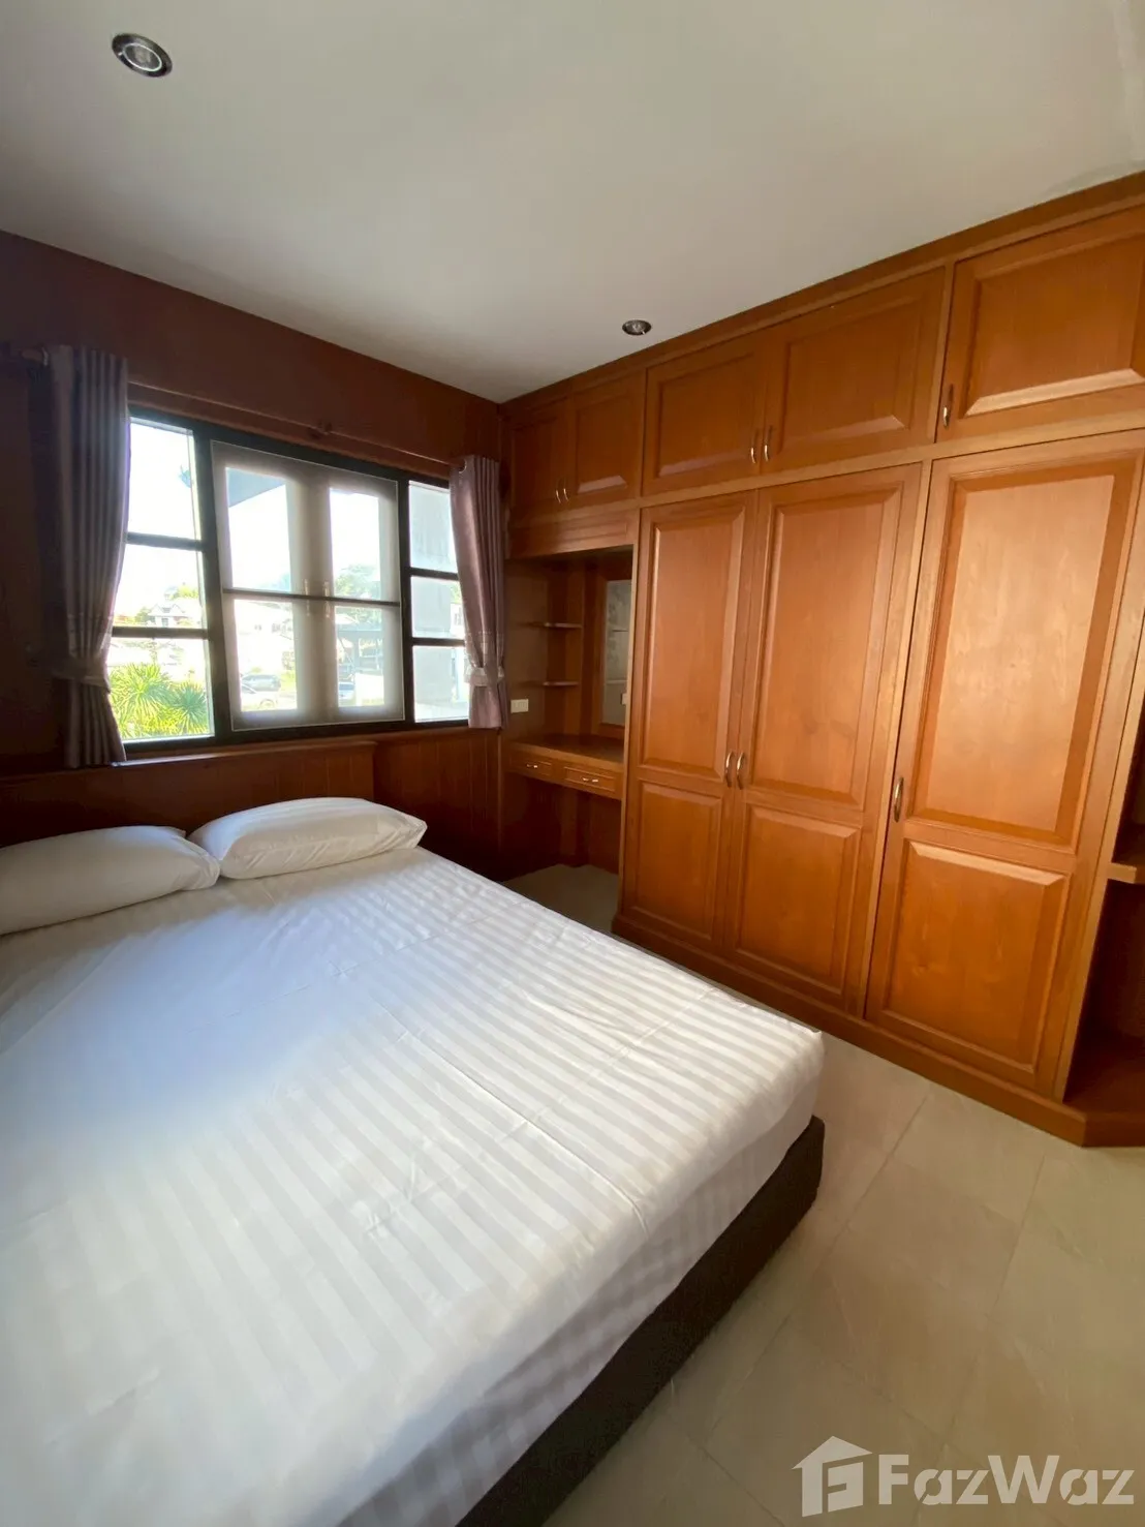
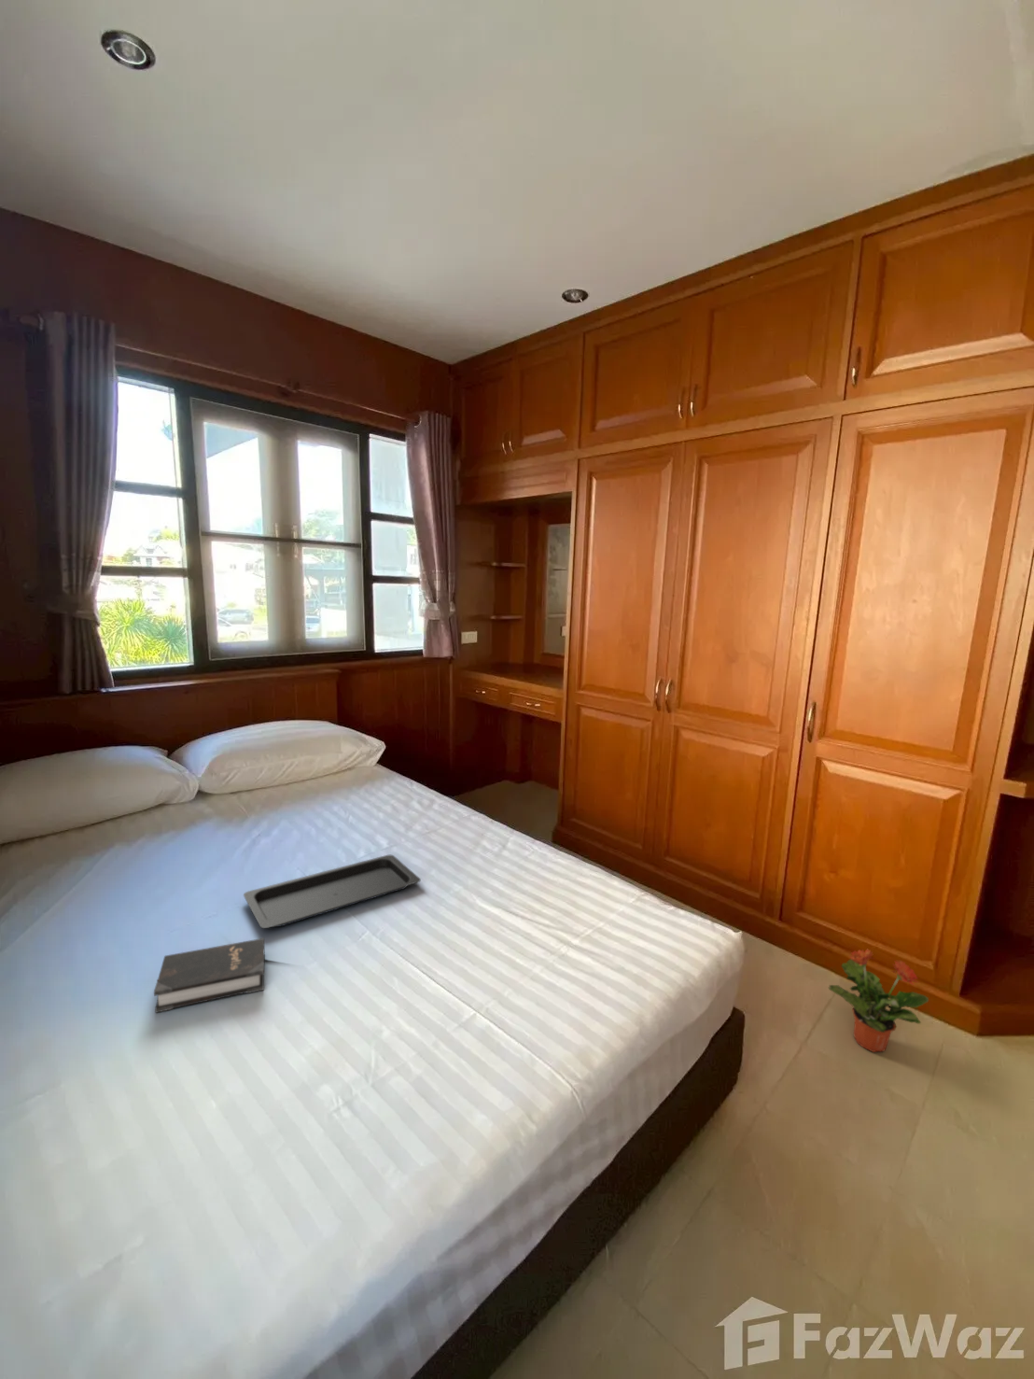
+ serving tray [242,854,421,929]
+ potted plant [827,949,930,1053]
+ hardback book [153,938,266,1014]
